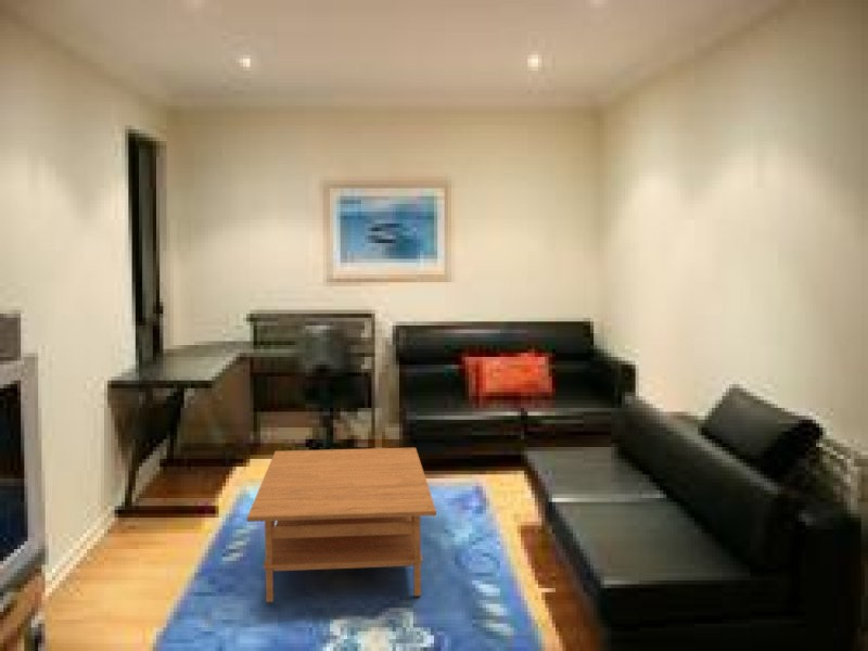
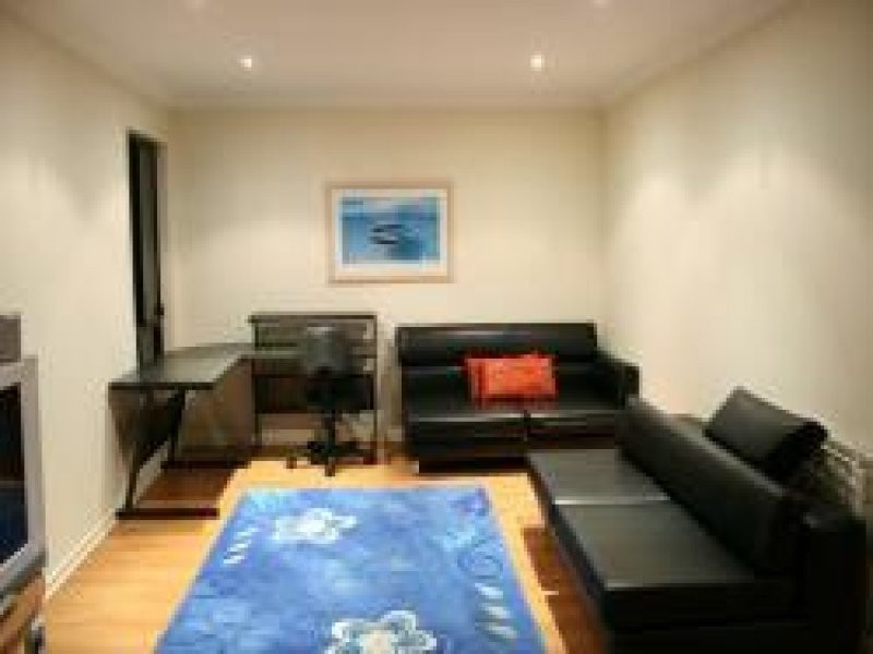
- coffee table [246,447,437,603]
